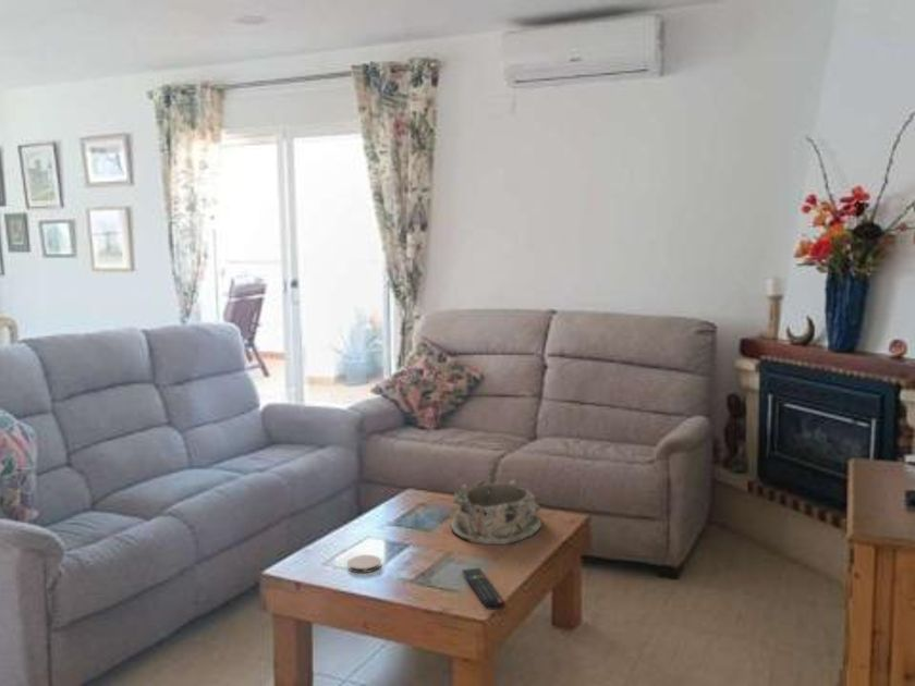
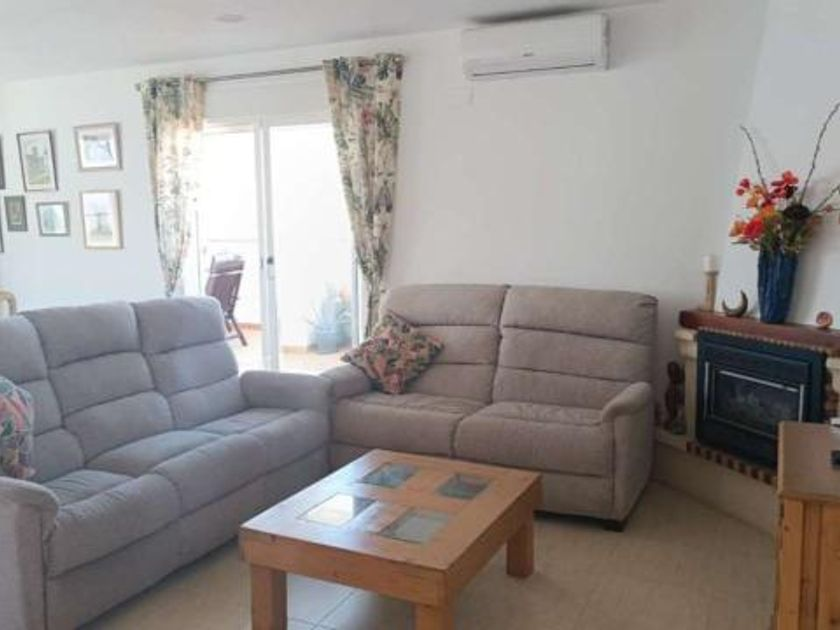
- coaster [346,554,382,574]
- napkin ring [450,479,542,546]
- remote control [461,566,507,611]
